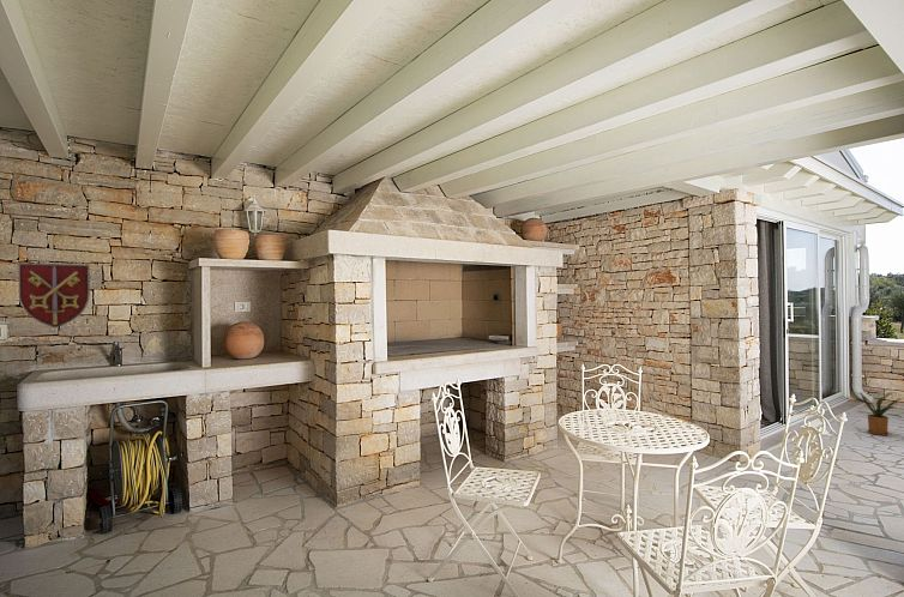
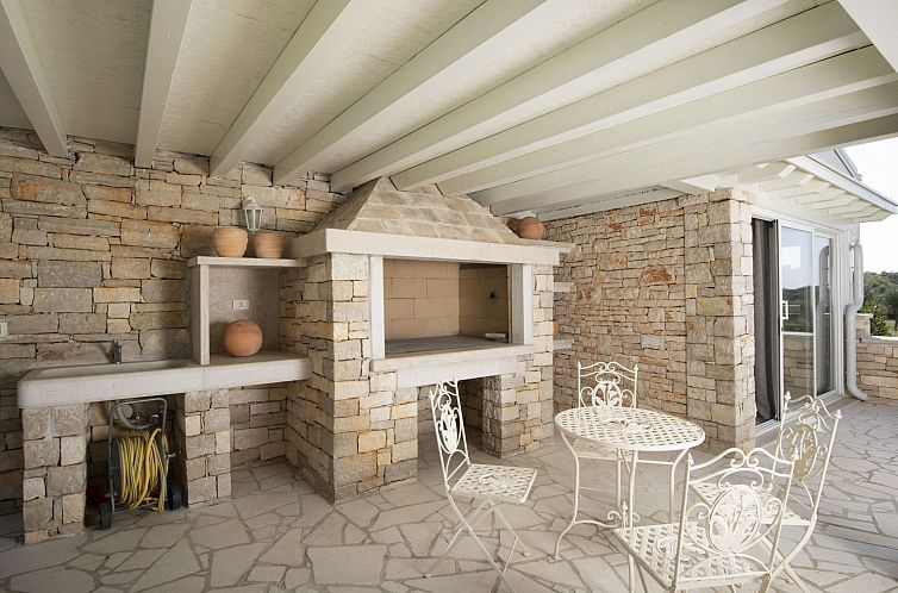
- decorative shield [17,263,91,330]
- house plant [854,391,904,436]
